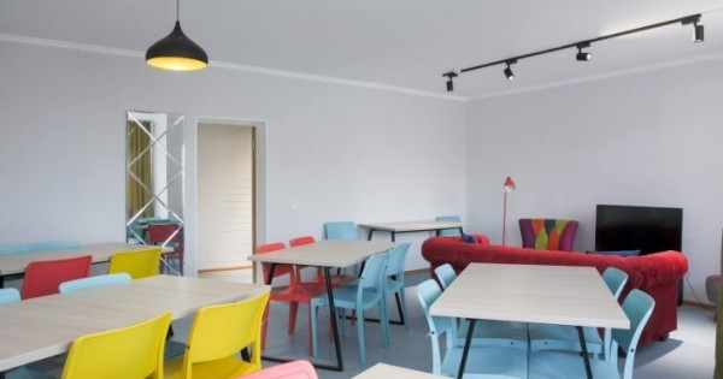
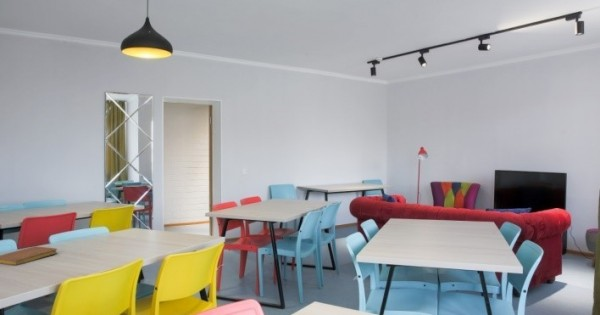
+ notebook [0,245,59,267]
